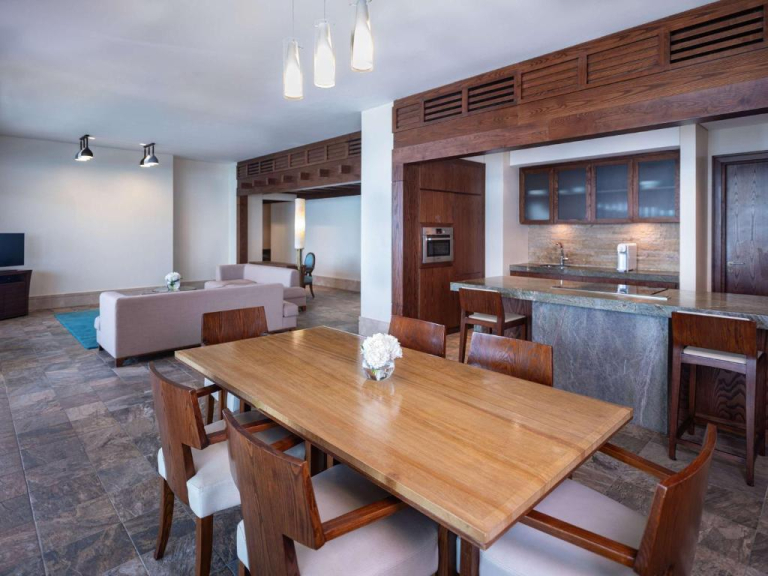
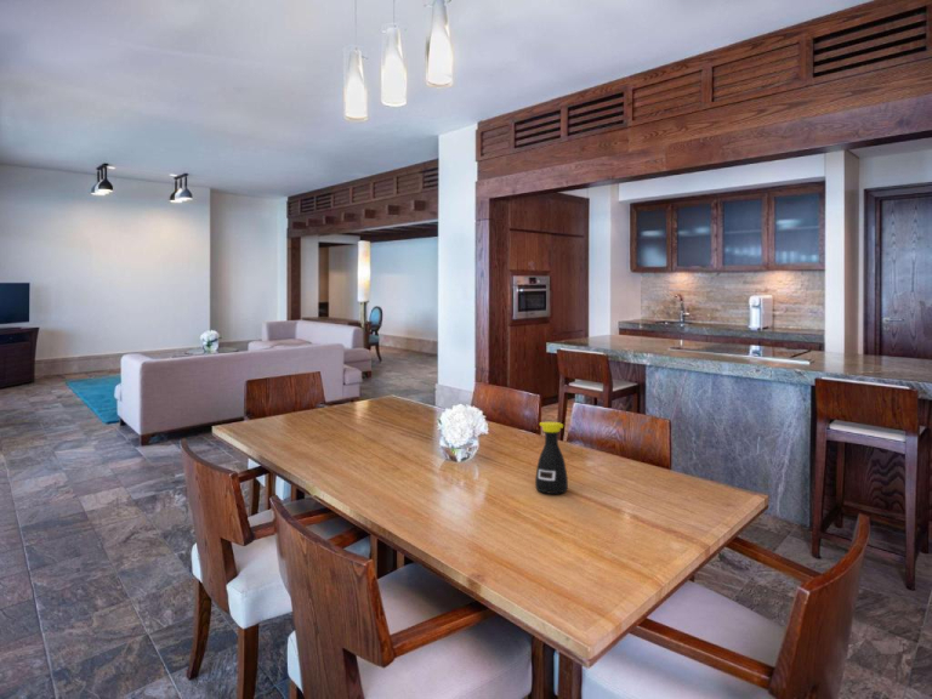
+ bottle [534,421,569,495]
